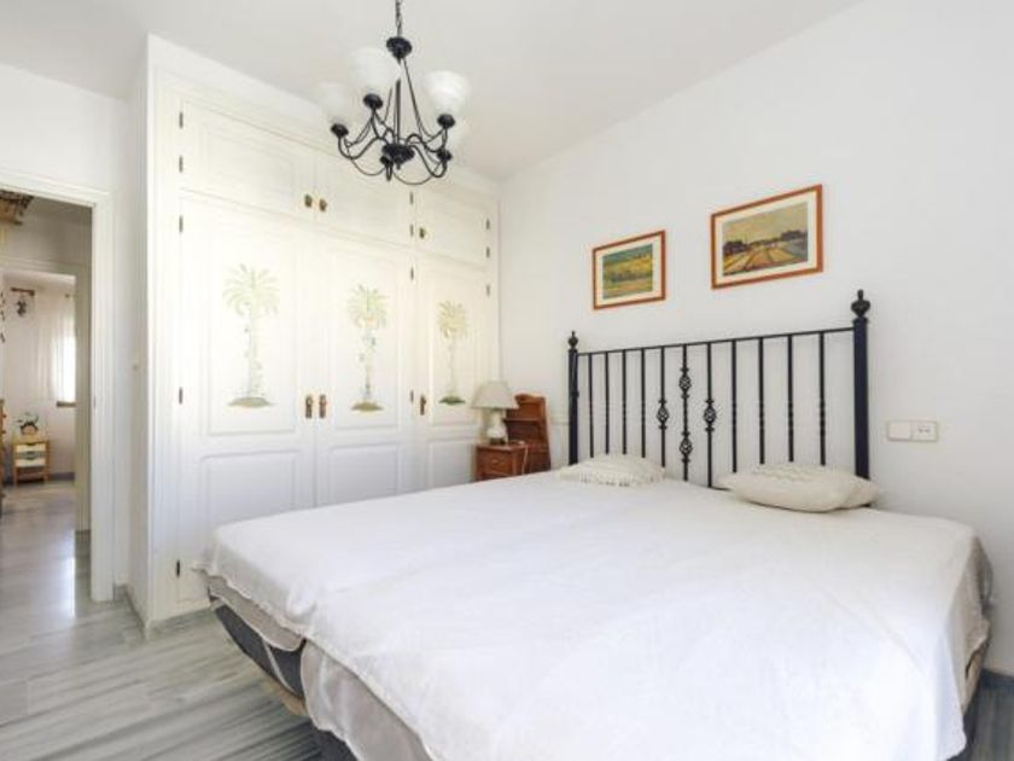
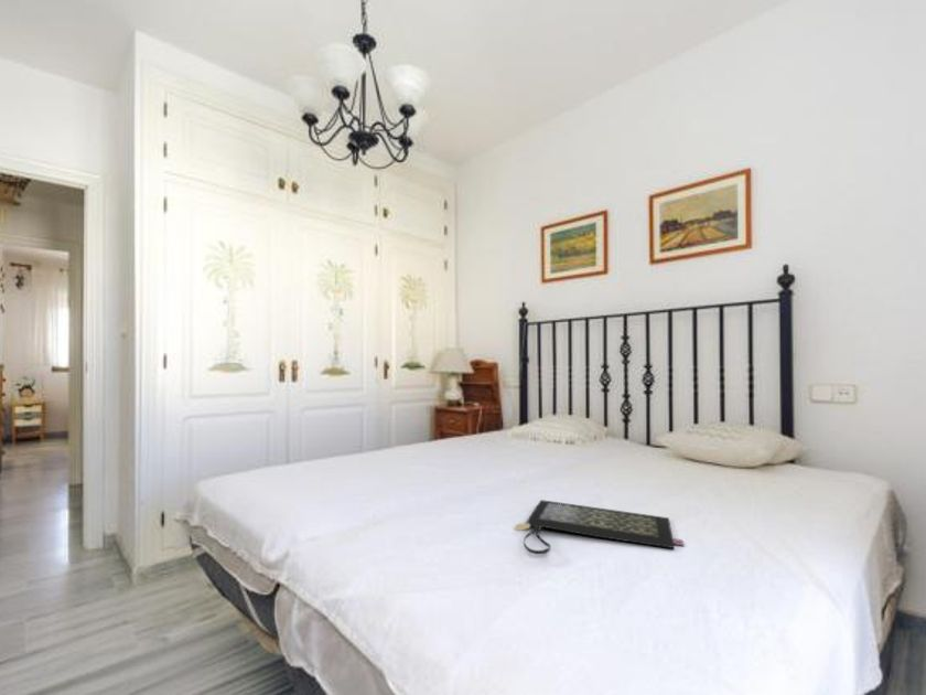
+ clutch bag [514,499,685,555]
